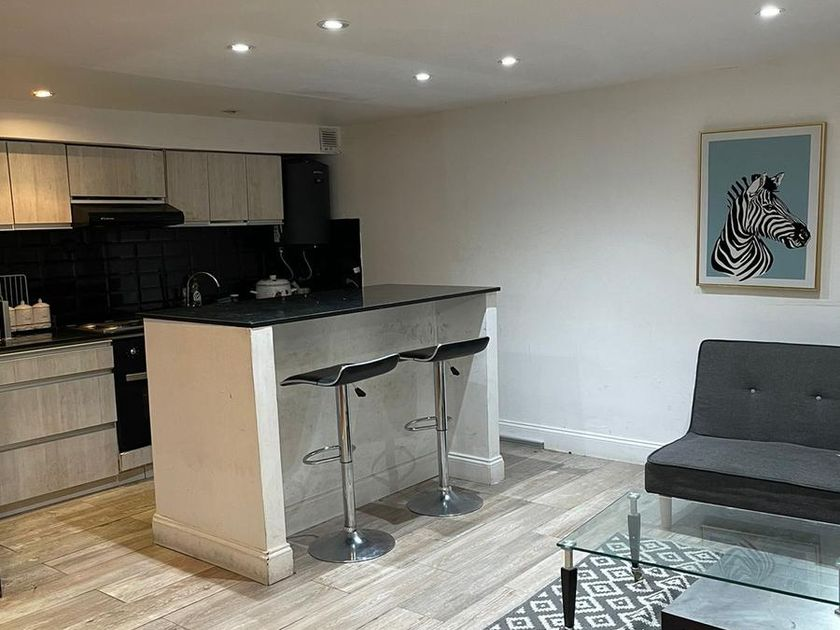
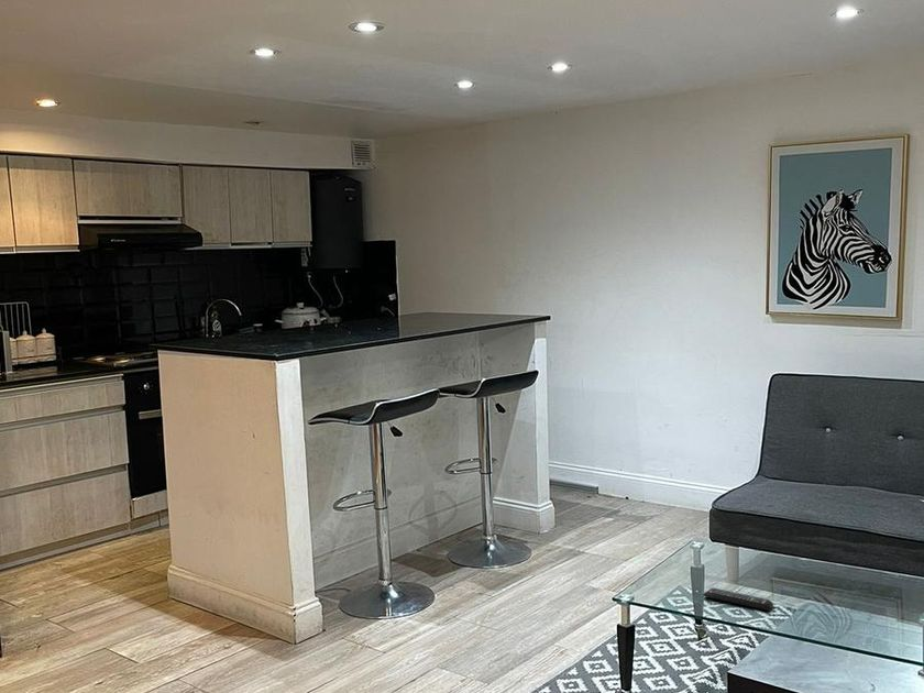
+ remote control [702,586,774,612]
